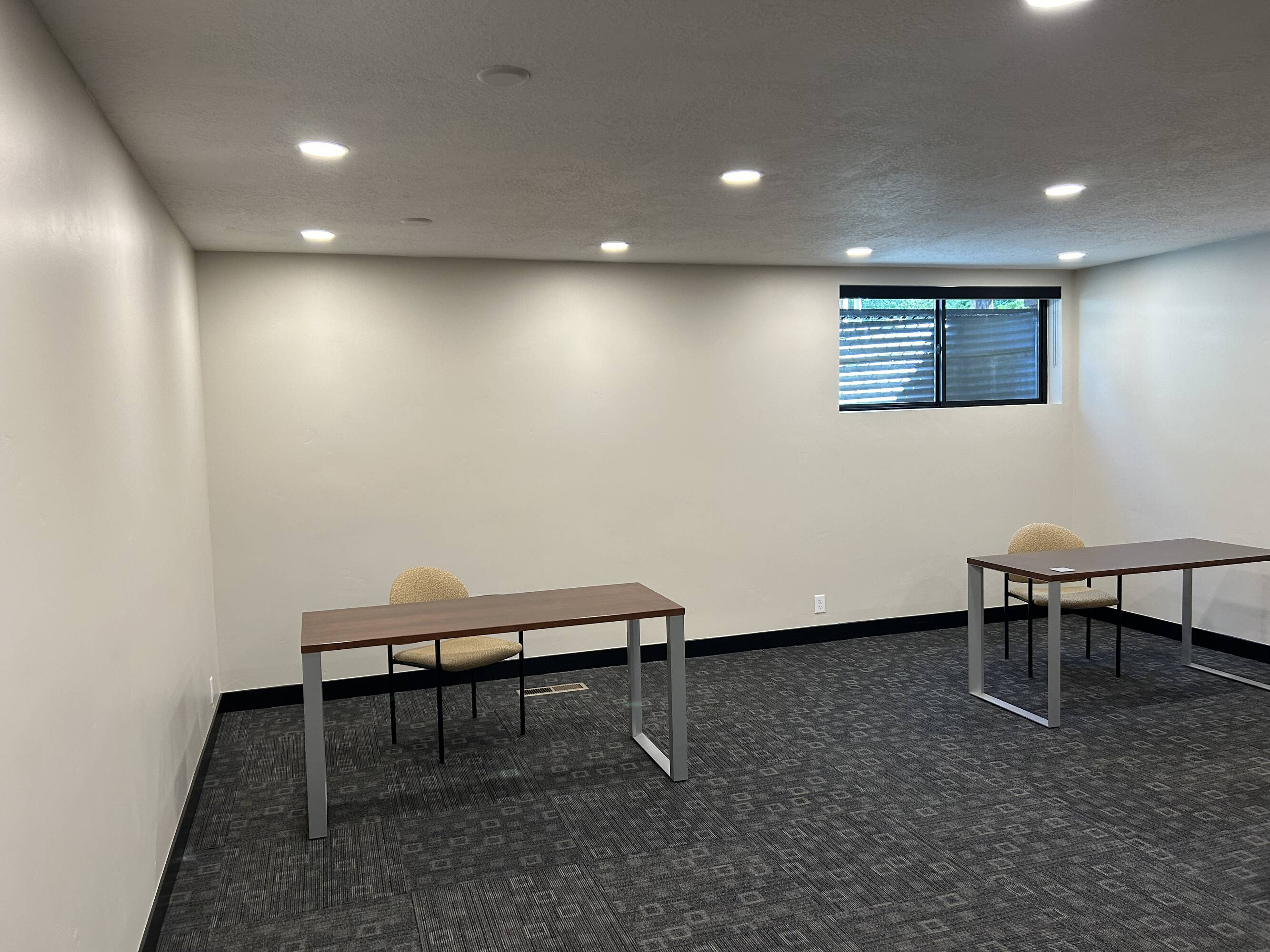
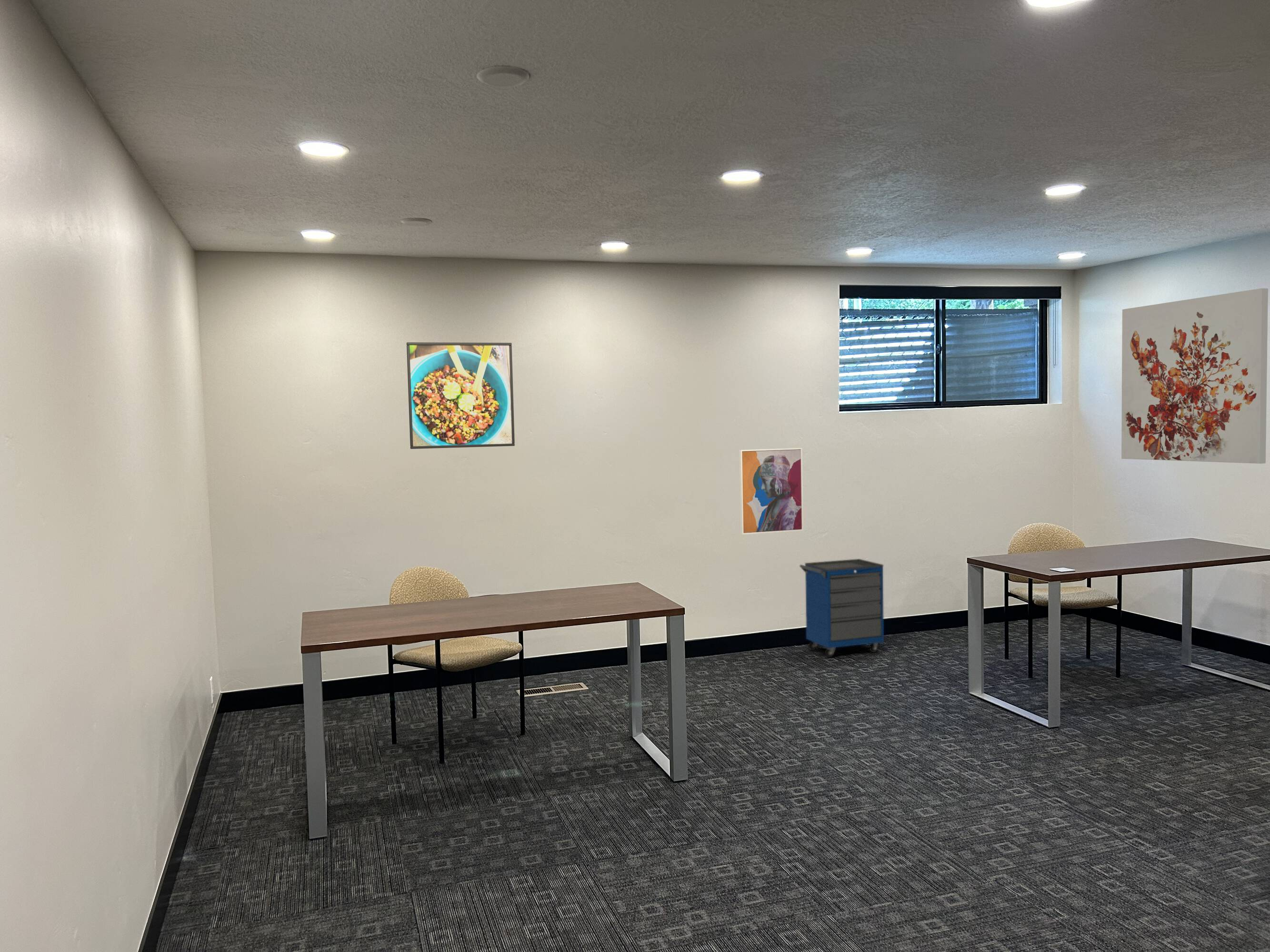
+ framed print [406,342,515,449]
+ wall art [739,447,804,535]
+ wall art [1121,288,1269,464]
+ cabinet [799,558,884,658]
